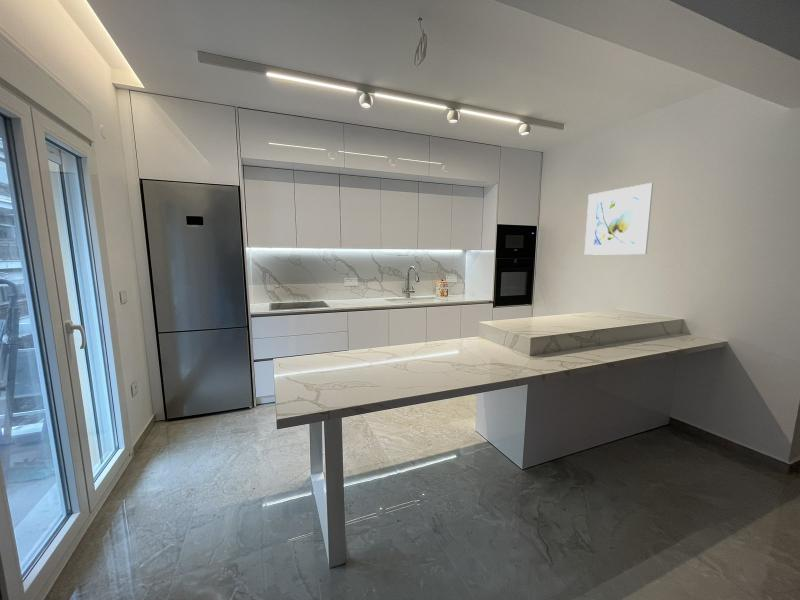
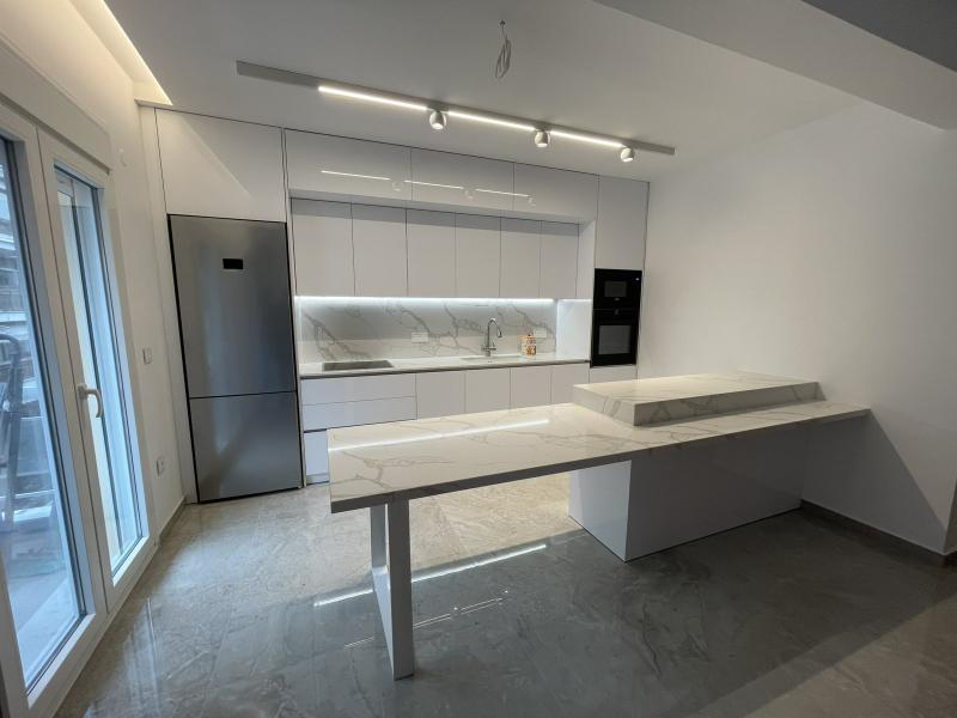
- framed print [584,182,654,256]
